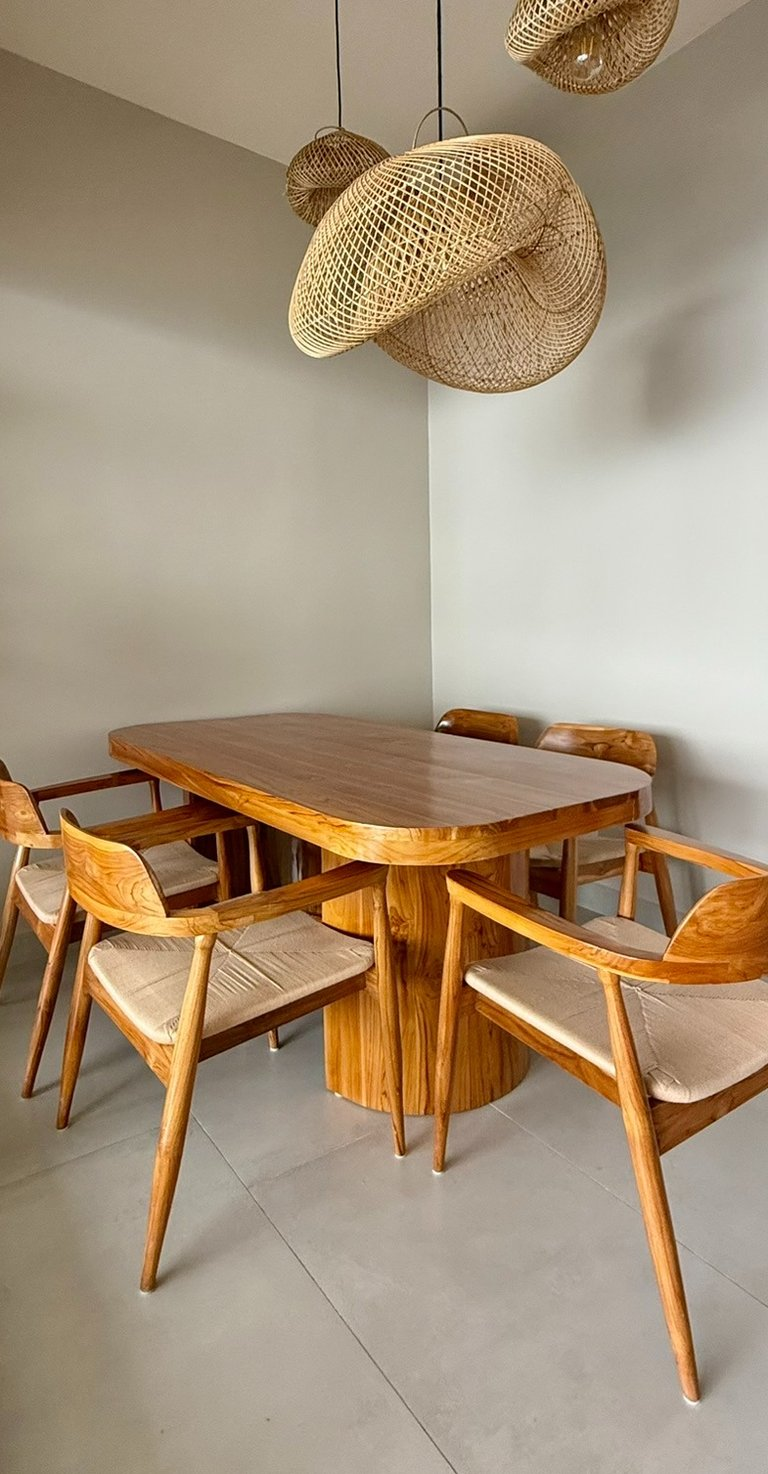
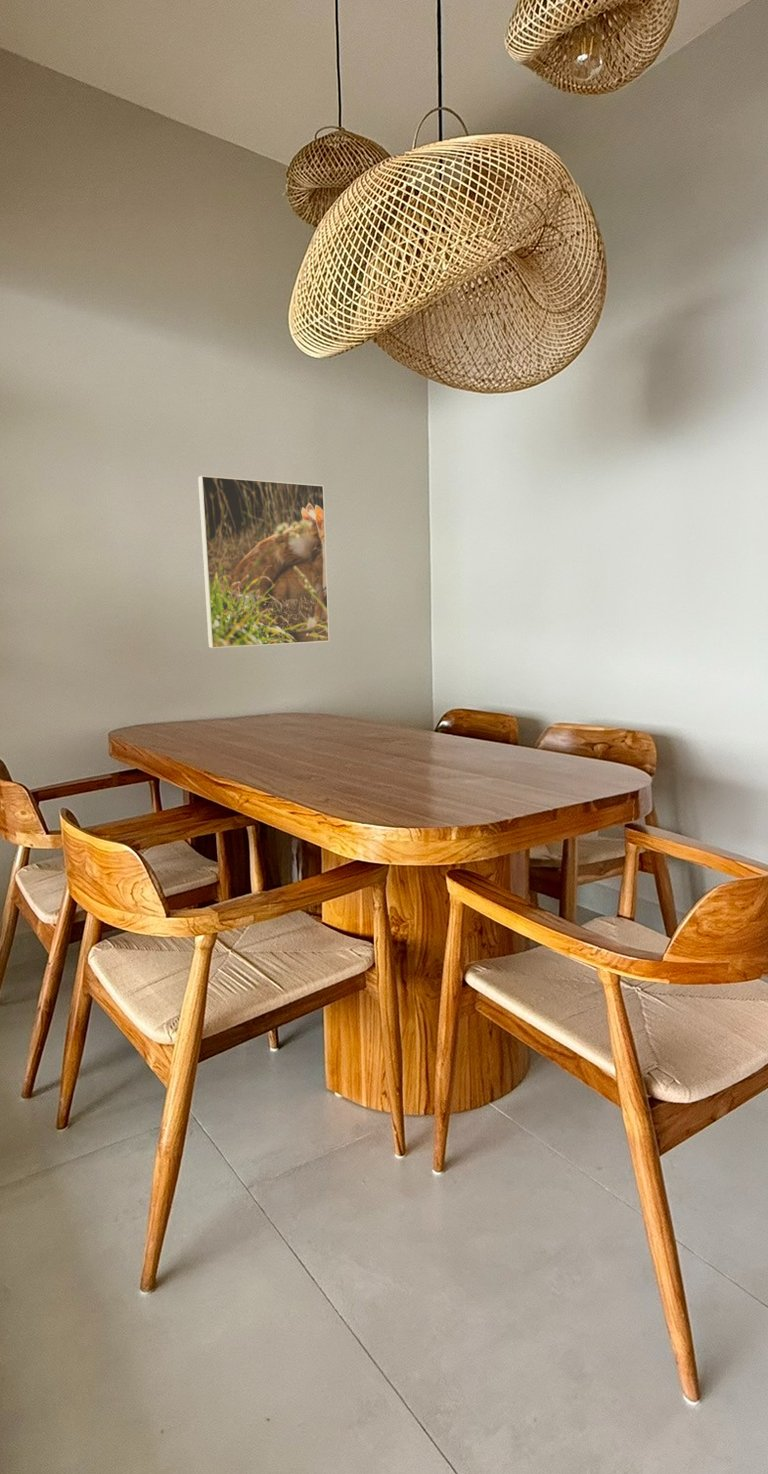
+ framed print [197,474,330,649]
